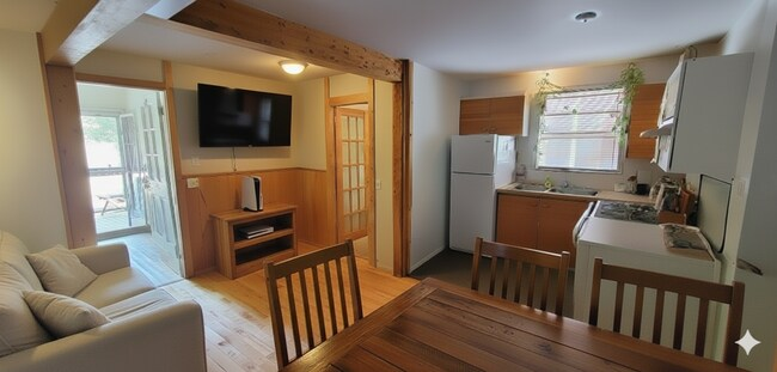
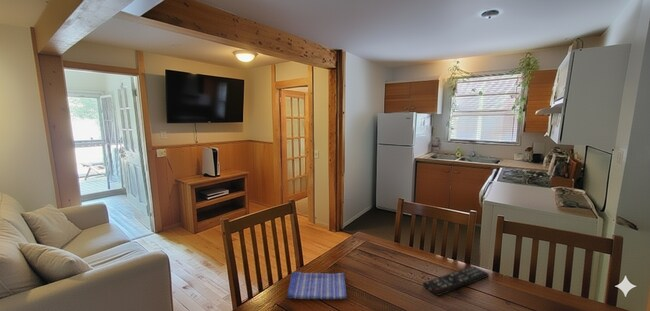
+ dish towel [286,270,348,300]
+ remote control [422,265,490,297]
